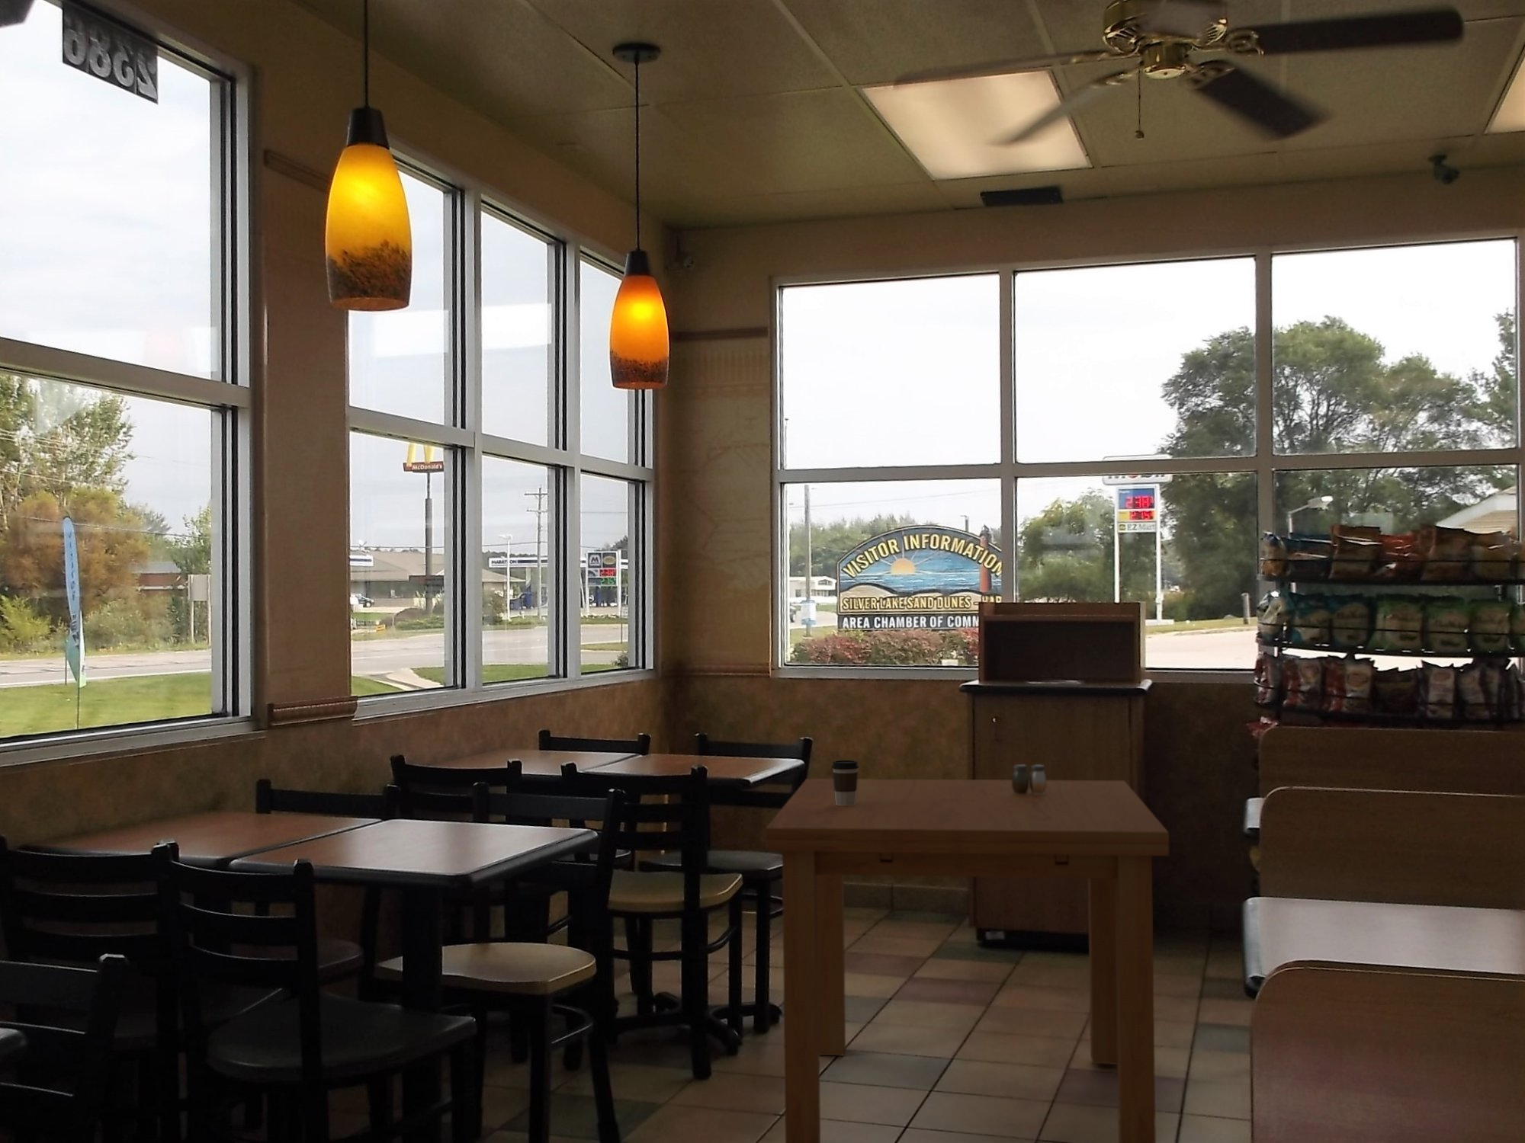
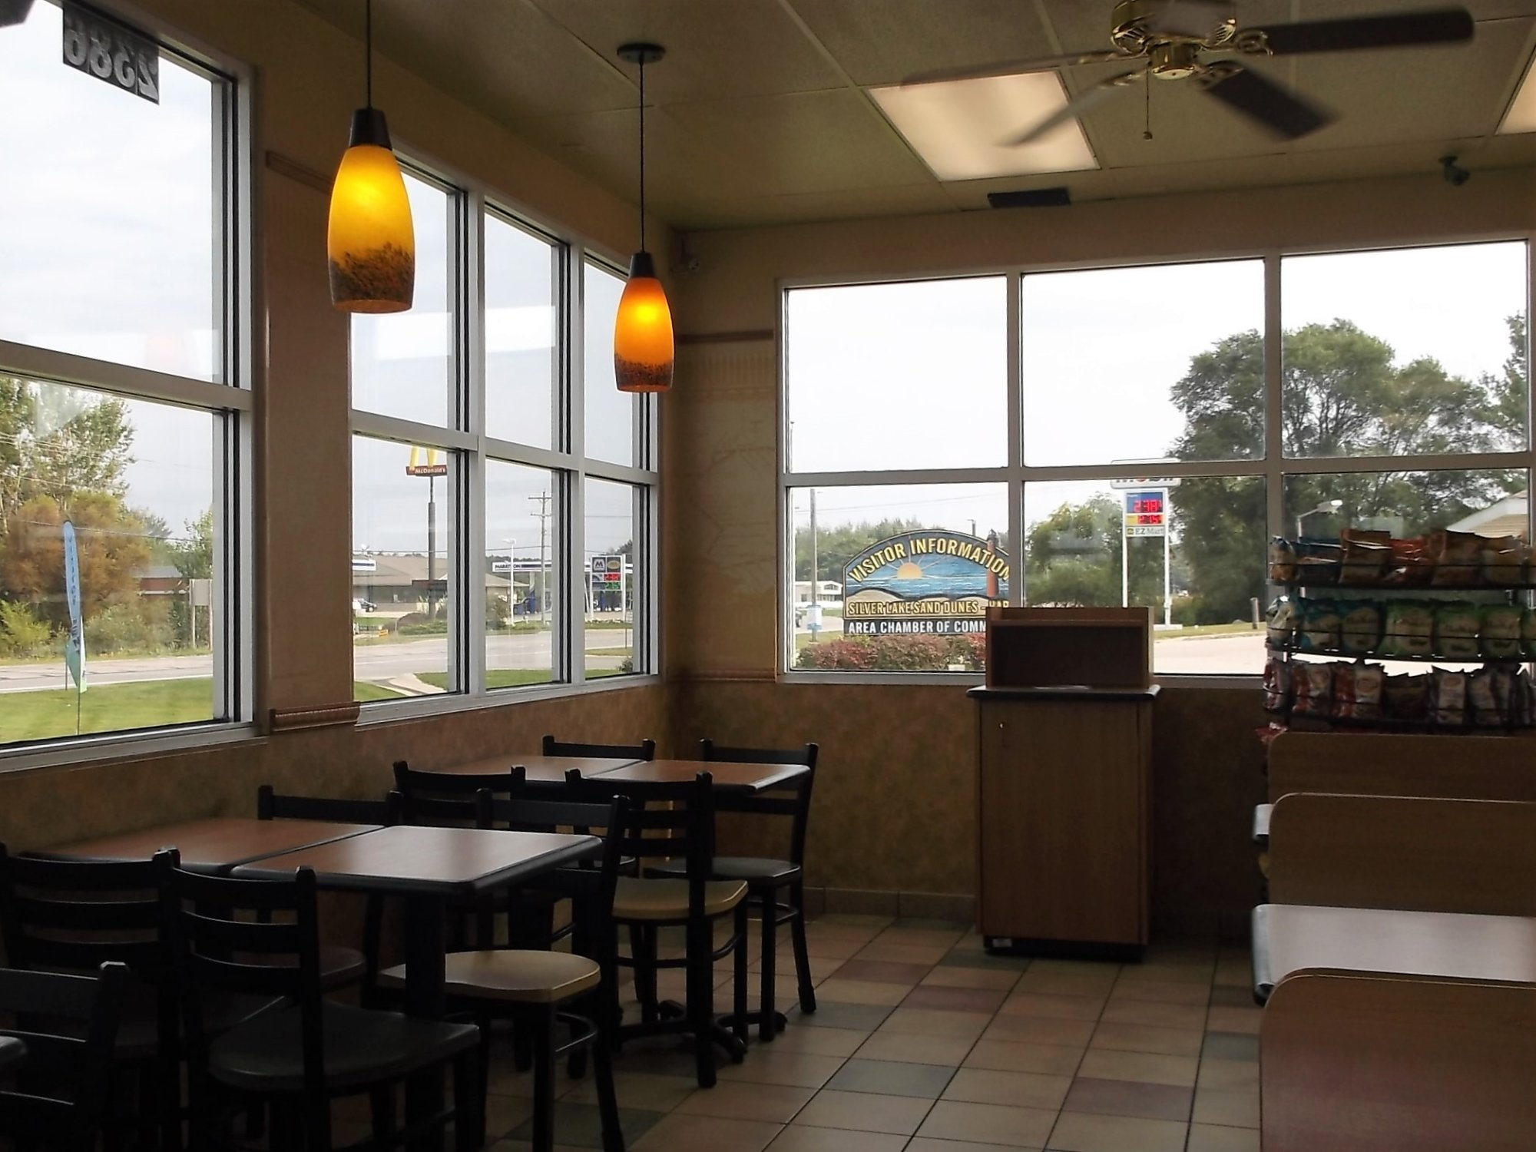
- salt and pepper shaker [1011,764,1047,794]
- dining table [765,778,1170,1143]
- coffee cup [831,760,860,806]
